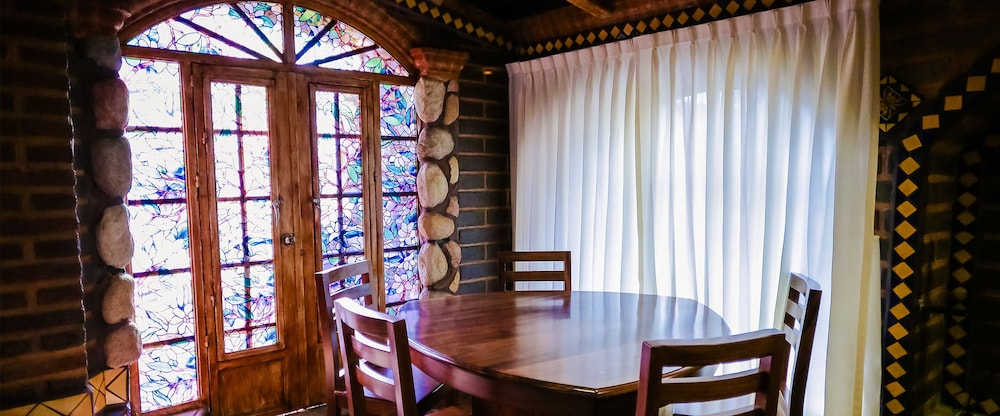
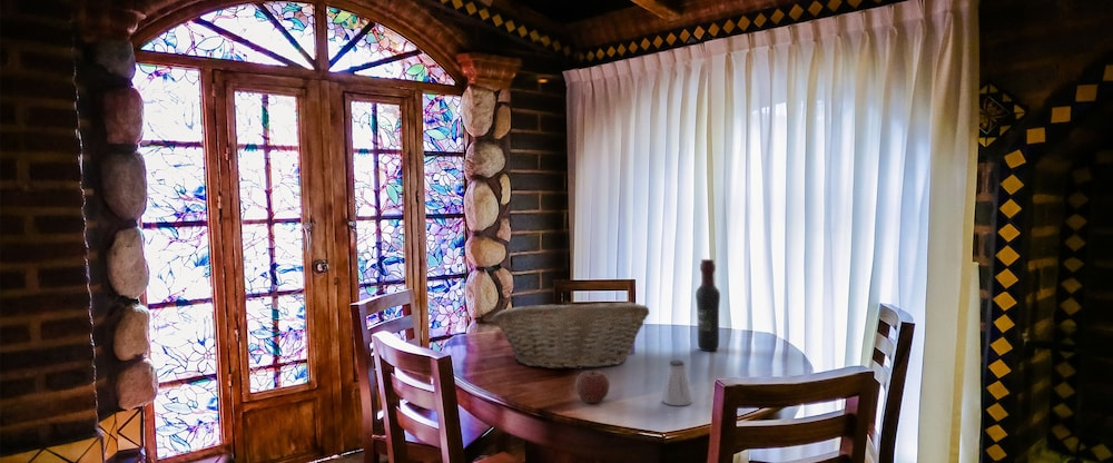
+ apple [574,368,611,404]
+ fruit basket [491,299,650,371]
+ wine bottle [695,258,721,352]
+ saltshaker [661,359,693,406]
